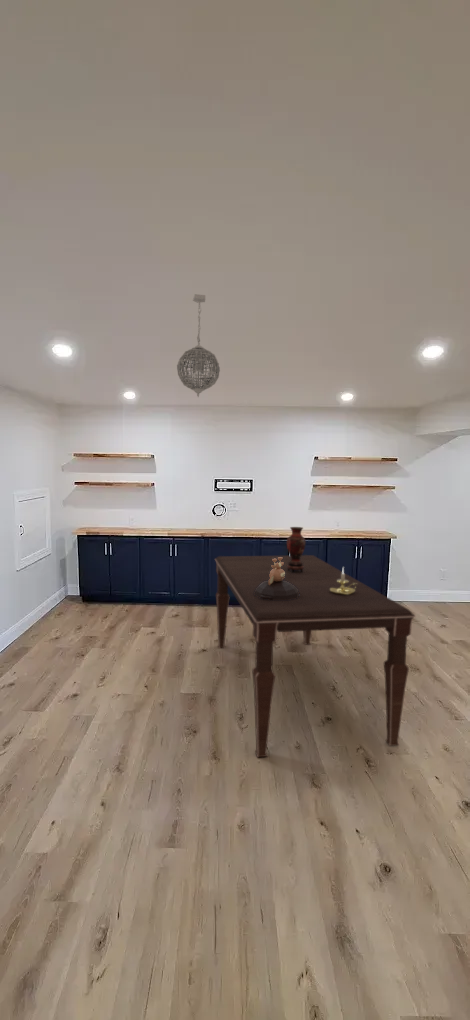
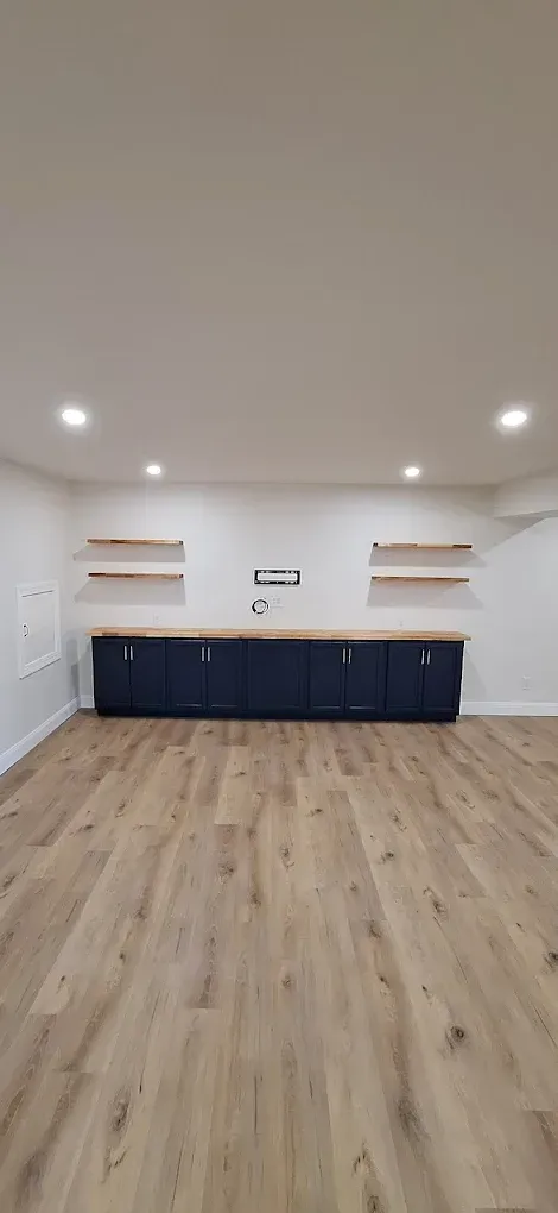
- vase [286,526,307,573]
- candle holder [330,566,357,595]
- decorative bowl [254,557,299,600]
- pendant light [176,293,221,398]
- dining table [214,554,417,758]
